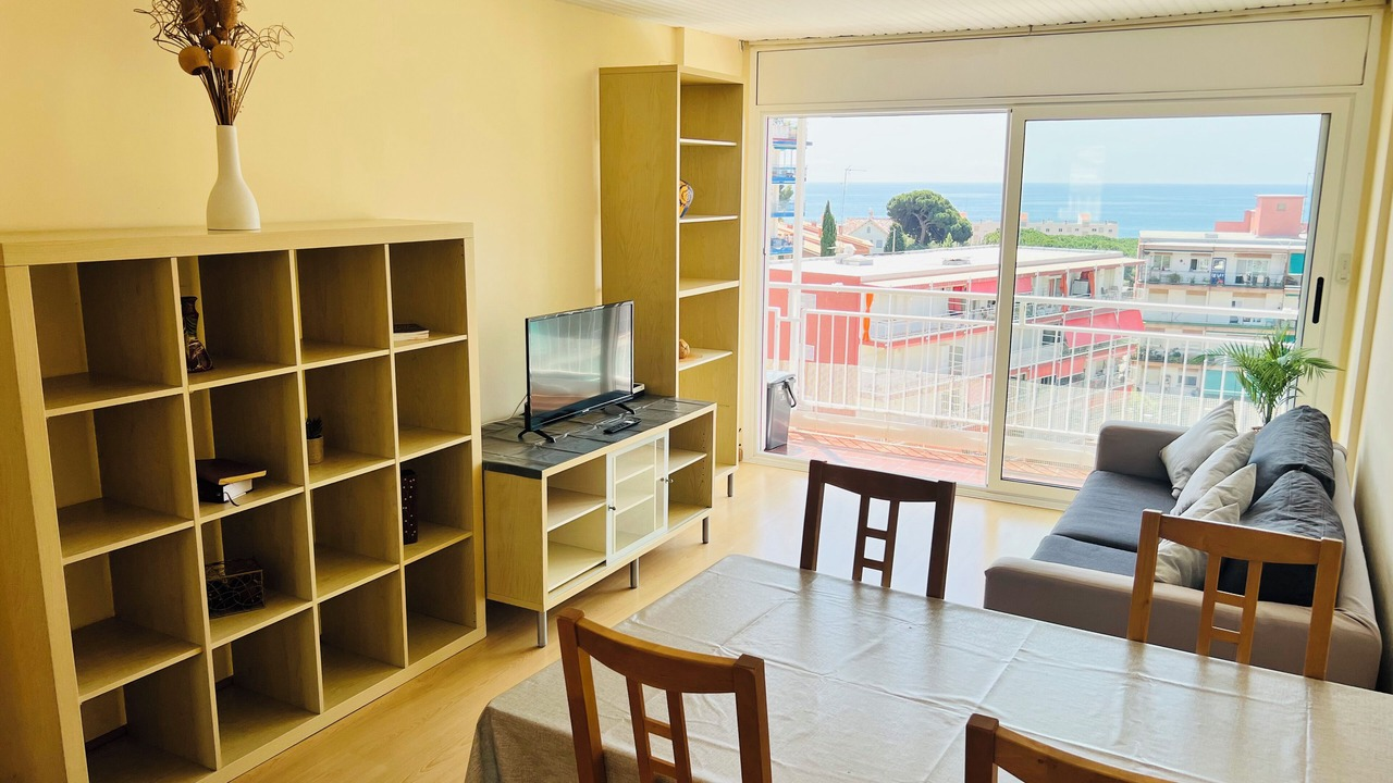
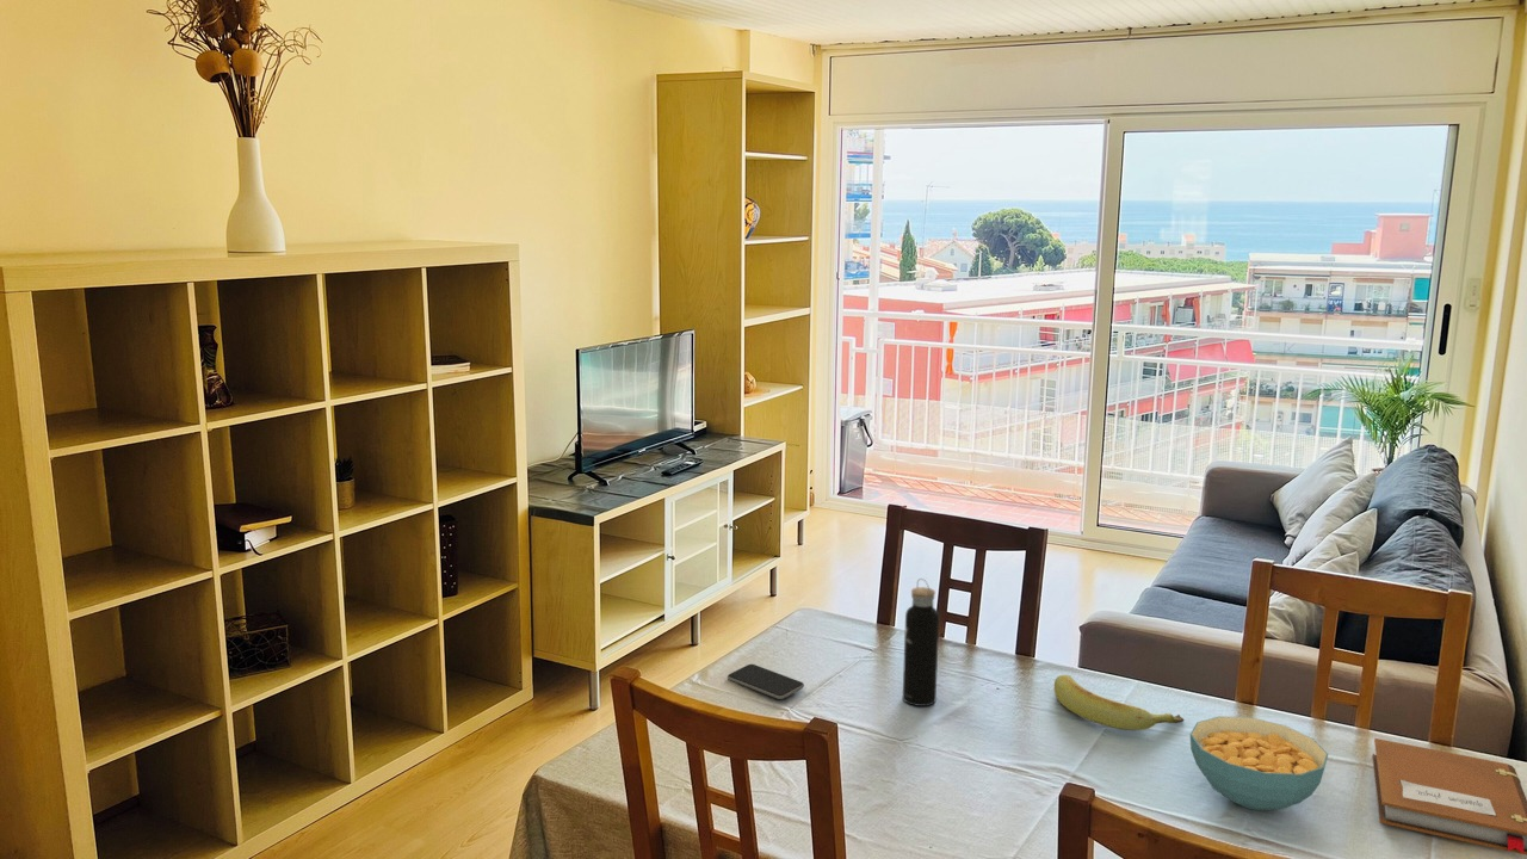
+ notebook [1372,737,1527,857]
+ water bottle [902,577,940,707]
+ cereal bowl [1189,715,1329,811]
+ banana [1053,674,1185,731]
+ smartphone [727,663,805,700]
